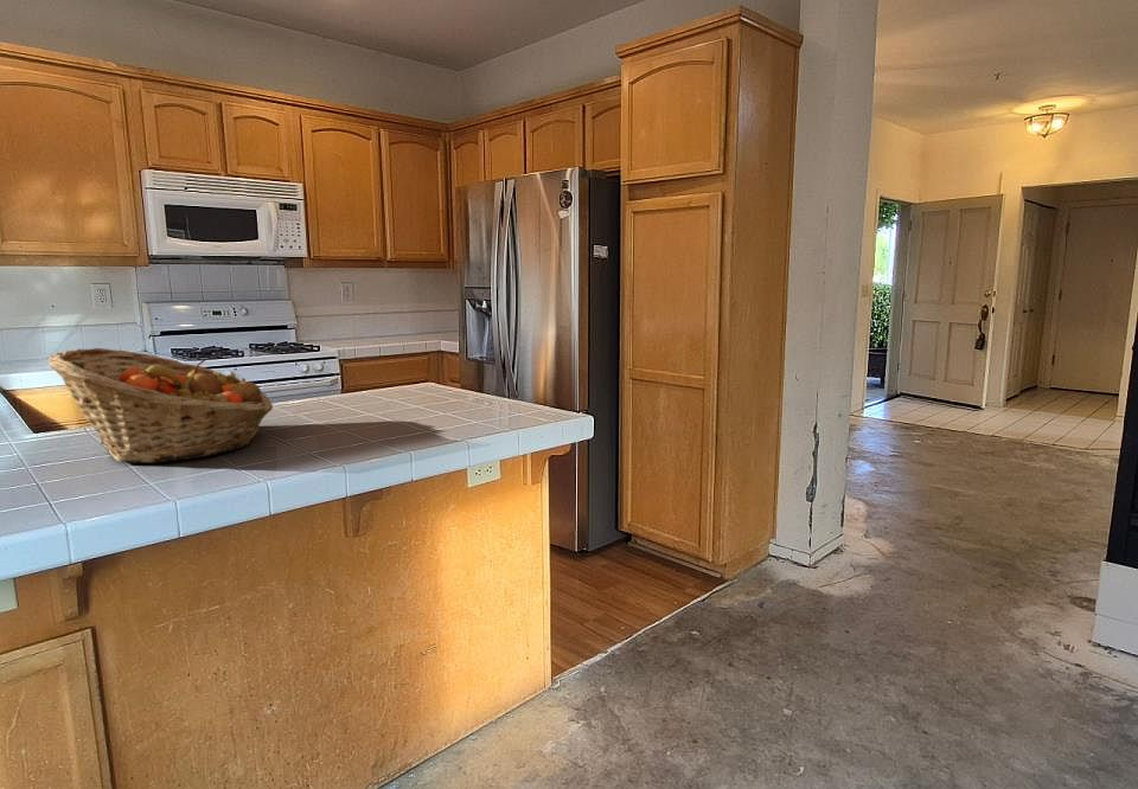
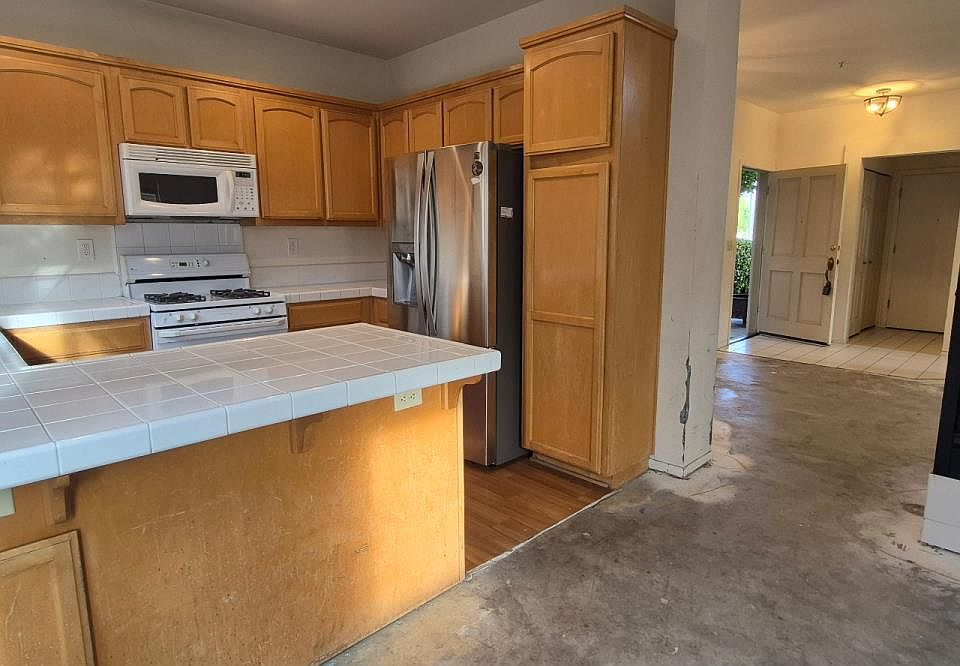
- fruit basket [47,347,274,464]
